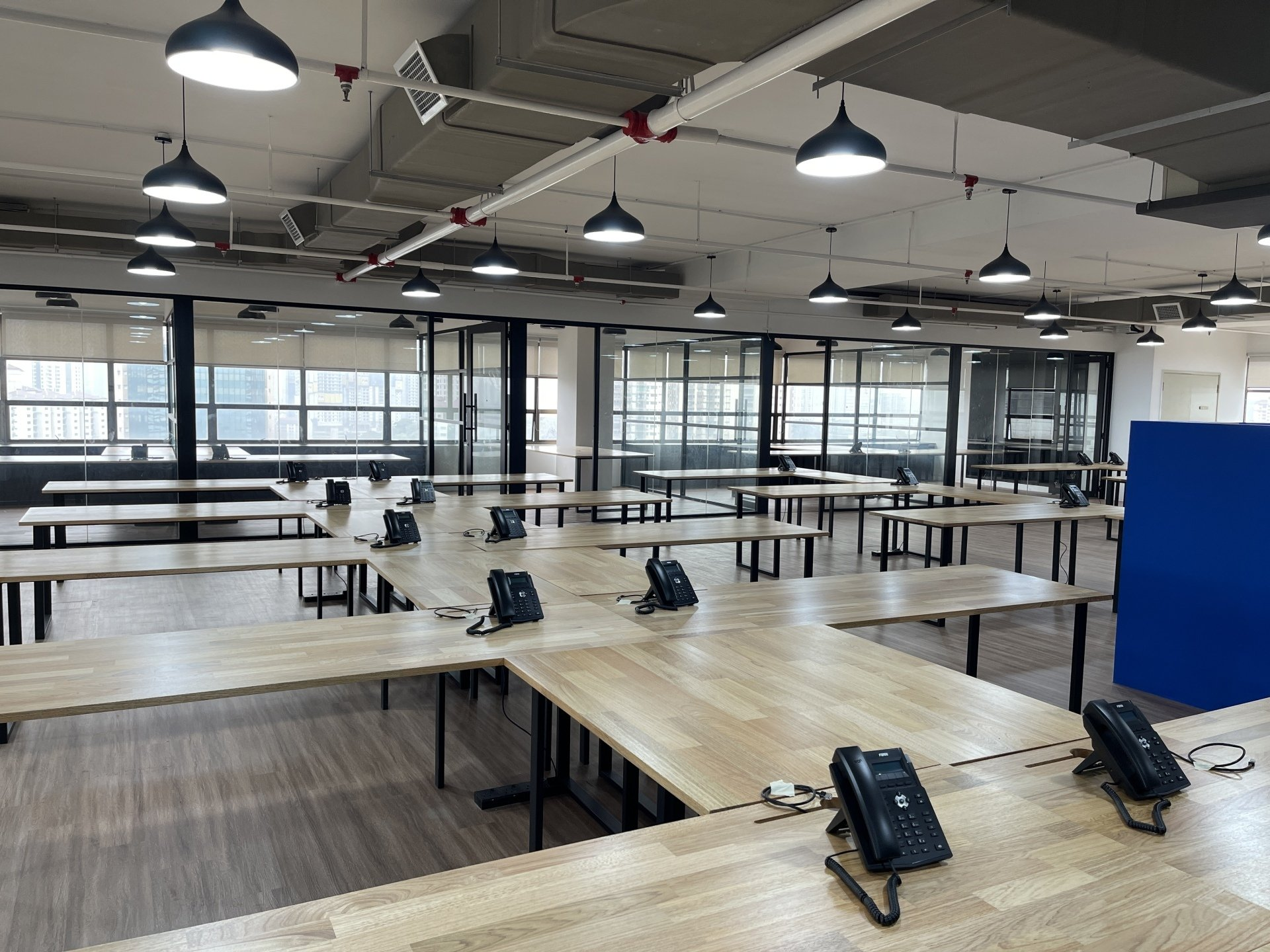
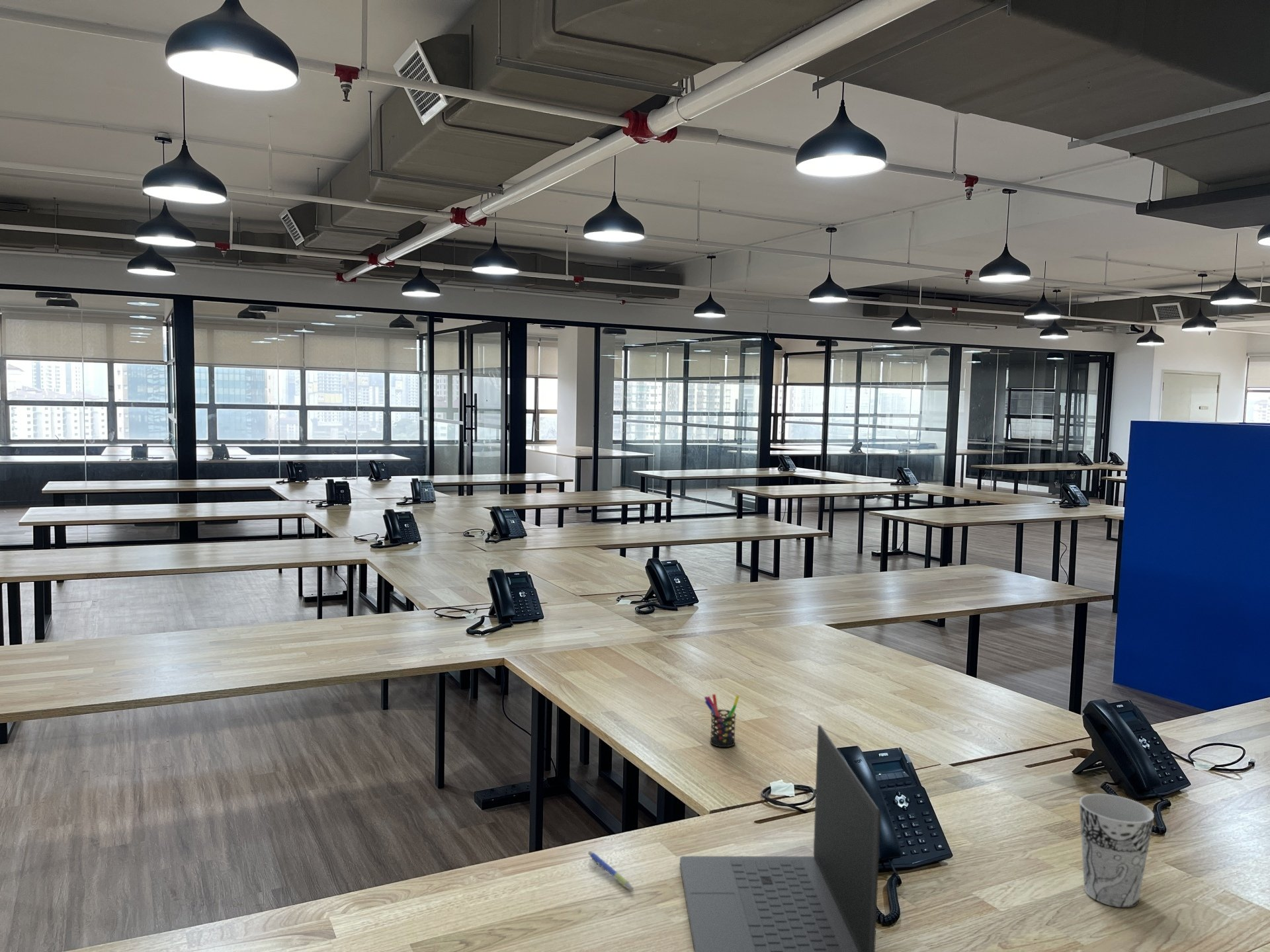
+ laptop [679,725,881,952]
+ pen holder [704,694,740,748]
+ cup [1079,793,1155,908]
+ pen [587,850,634,891]
